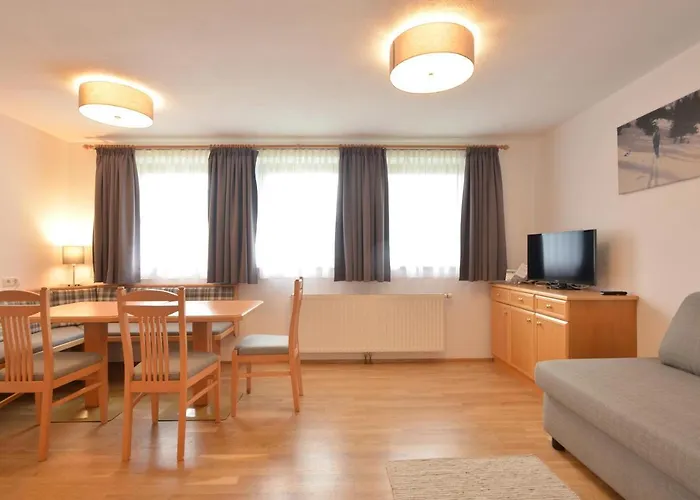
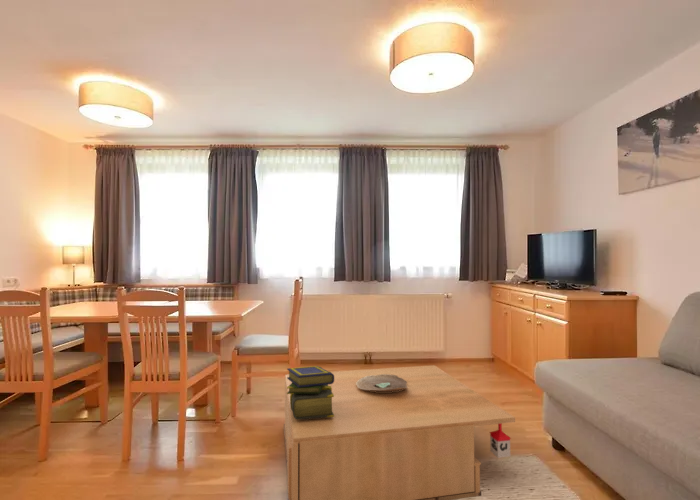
+ stack of books [286,365,334,420]
+ decorative bowl [356,374,409,392]
+ coffee table [283,364,516,500]
